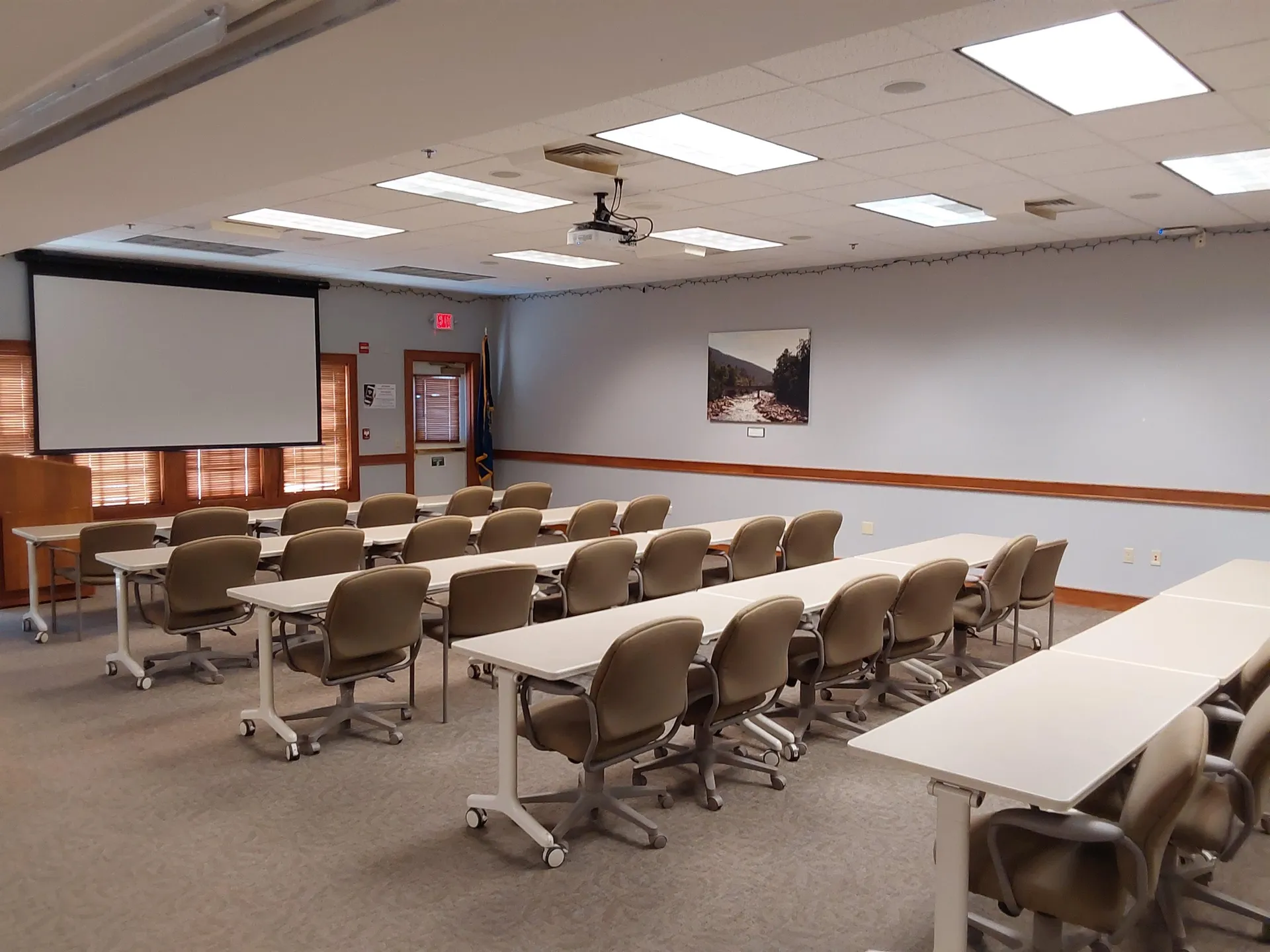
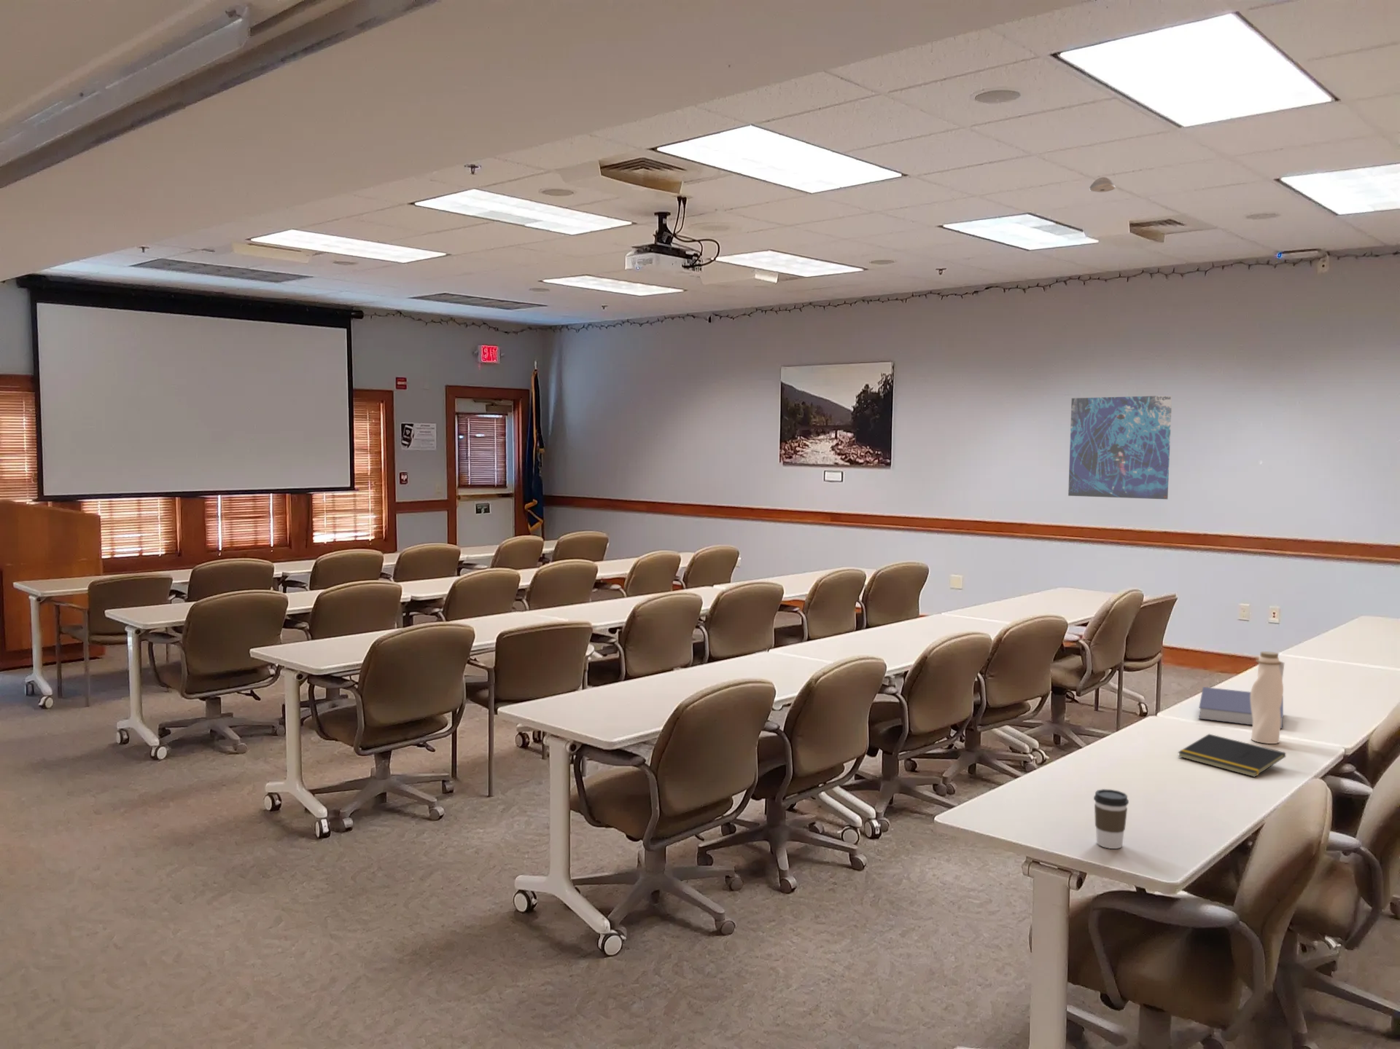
+ water bottle [1250,650,1284,745]
+ notepad [1177,734,1286,778]
+ map [1067,394,1173,500]
+ book [1198,686,1284,729]
+ coffee cup [1094,788,1130,850]
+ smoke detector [1089,176,1117,193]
